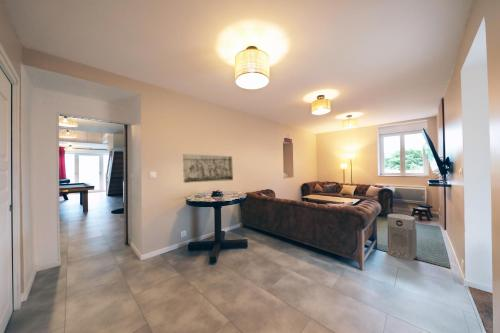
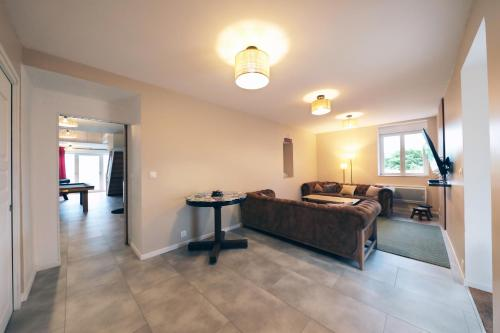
- air purifier [387,213,418,261]
- relief sculpture [182,153,234,184]
